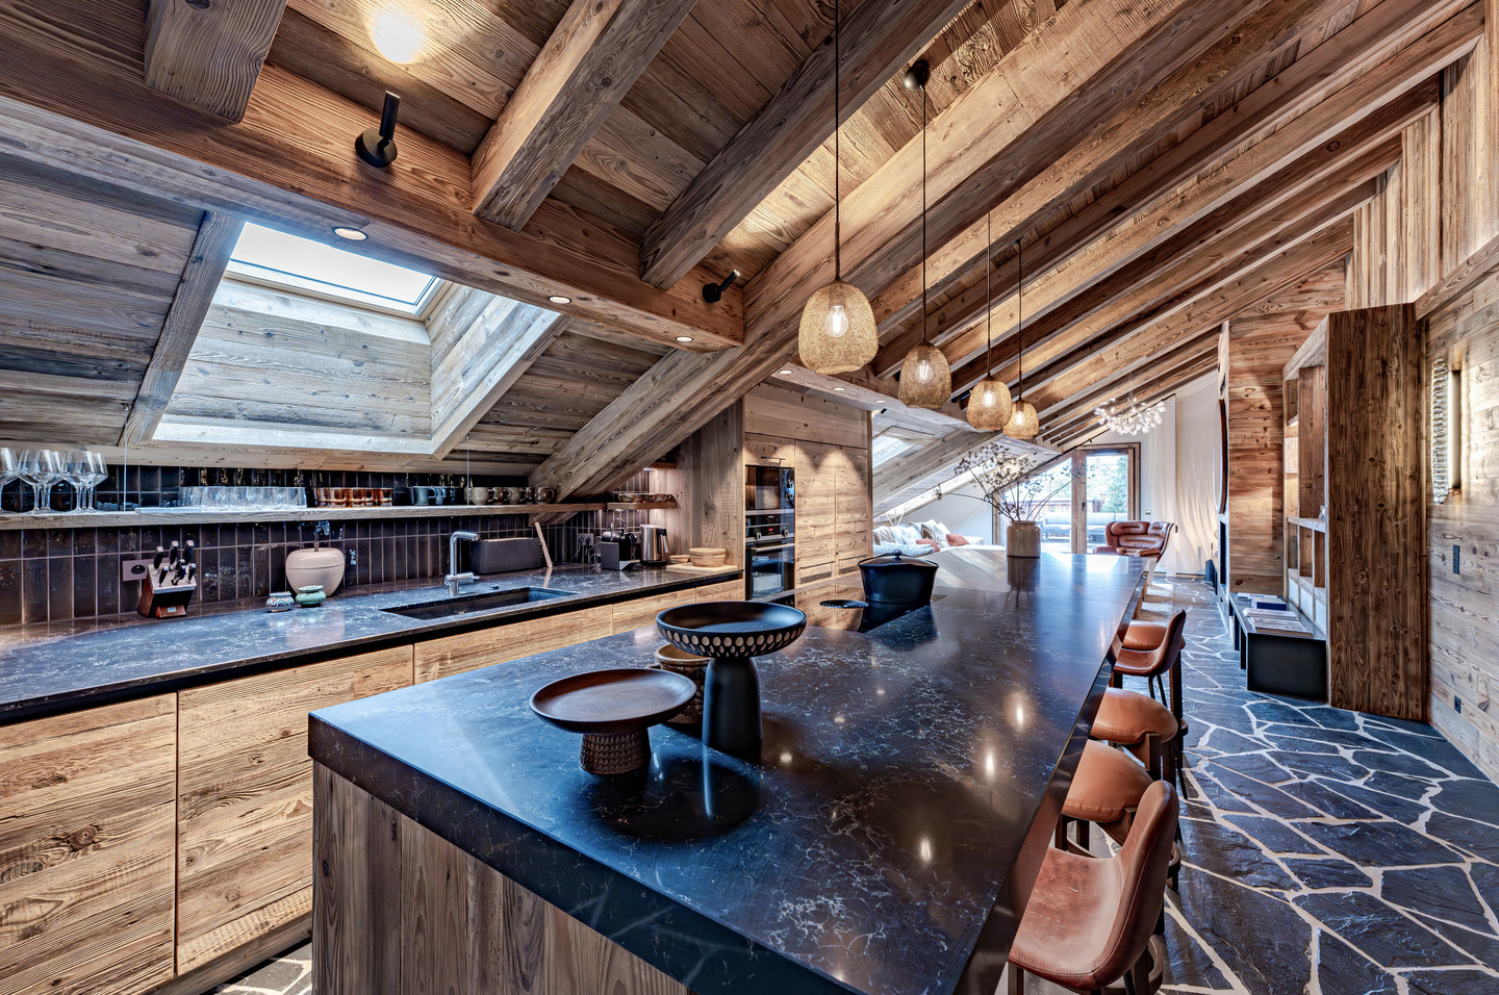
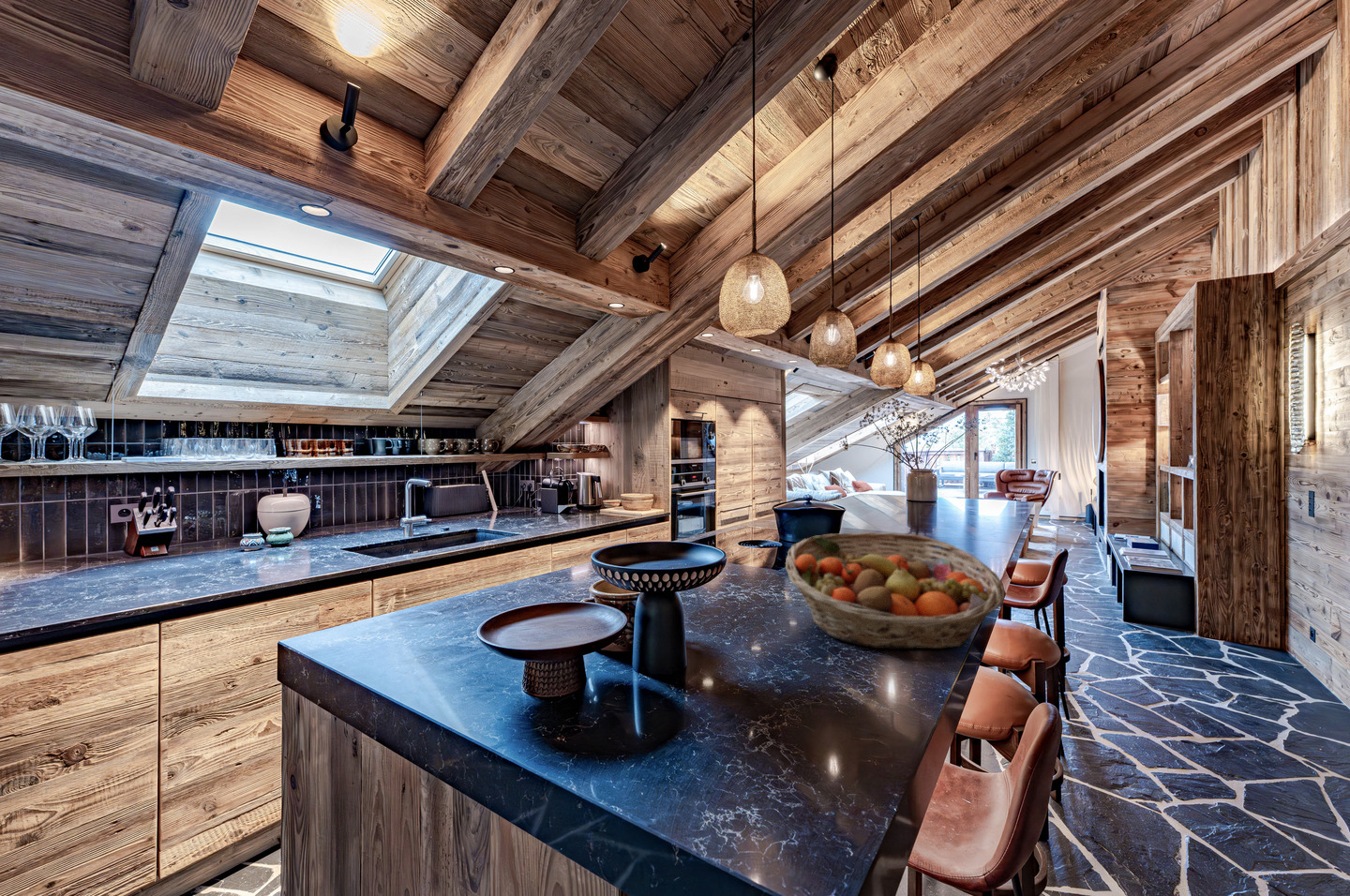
+ fruit basket [785,531,1005,650]
